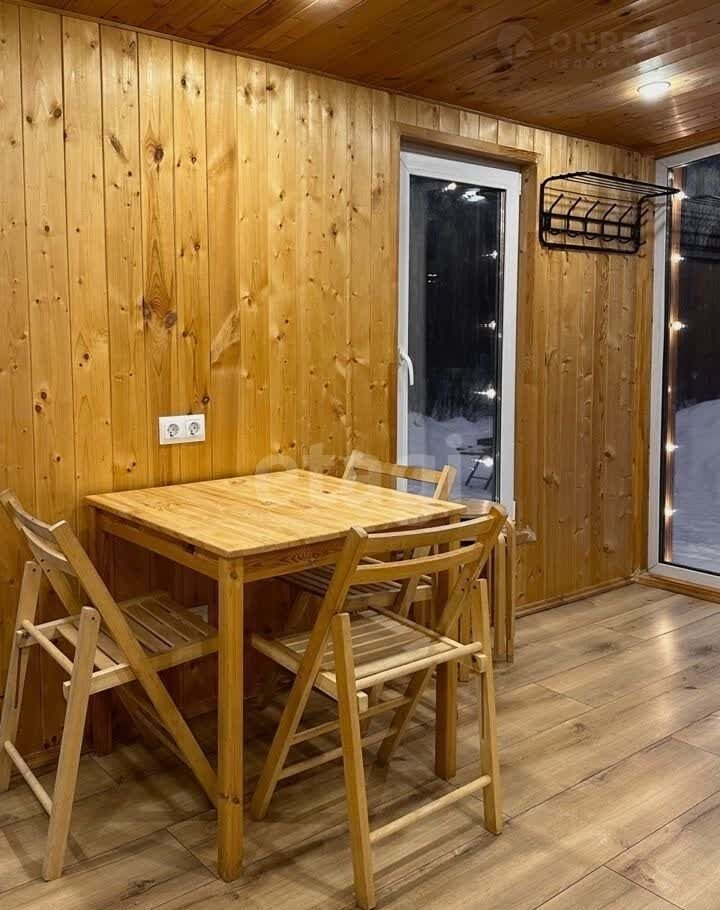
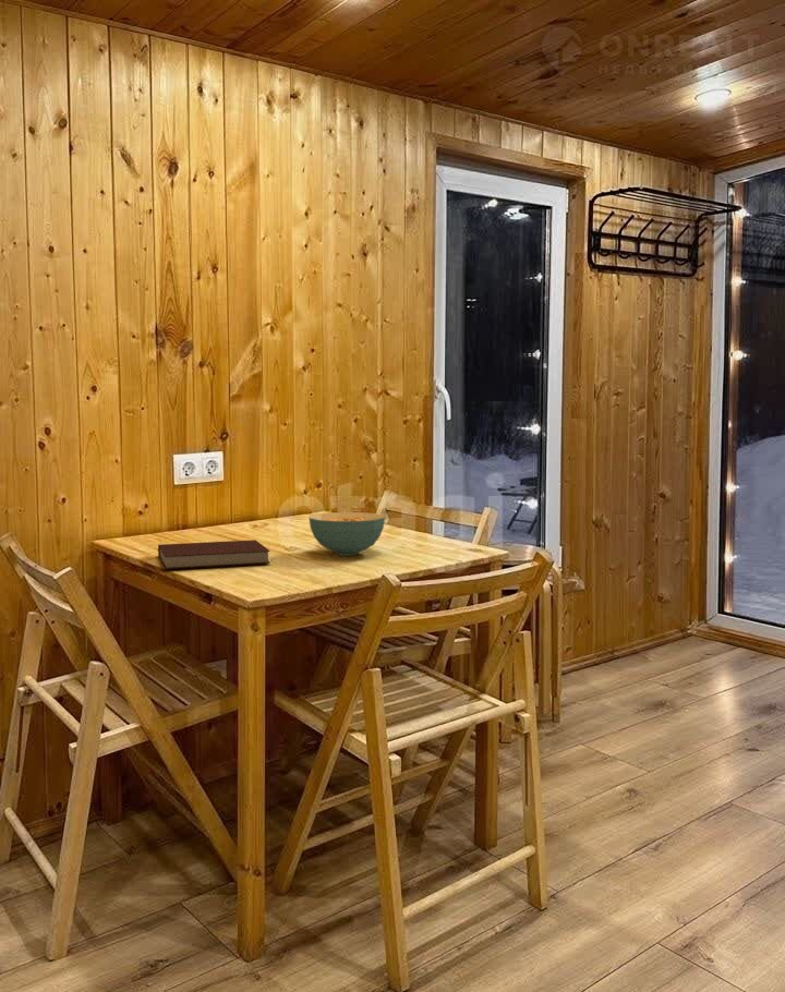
+ notebook [157,539,271,570]
+ cereal bowl [307,511,386,557]
